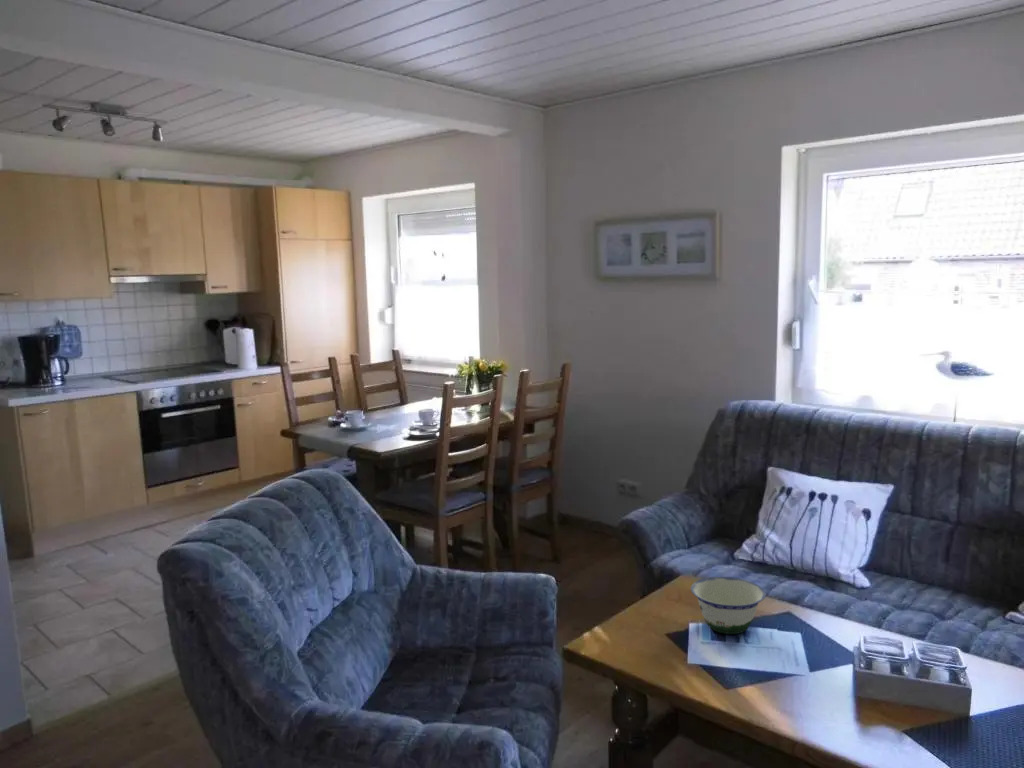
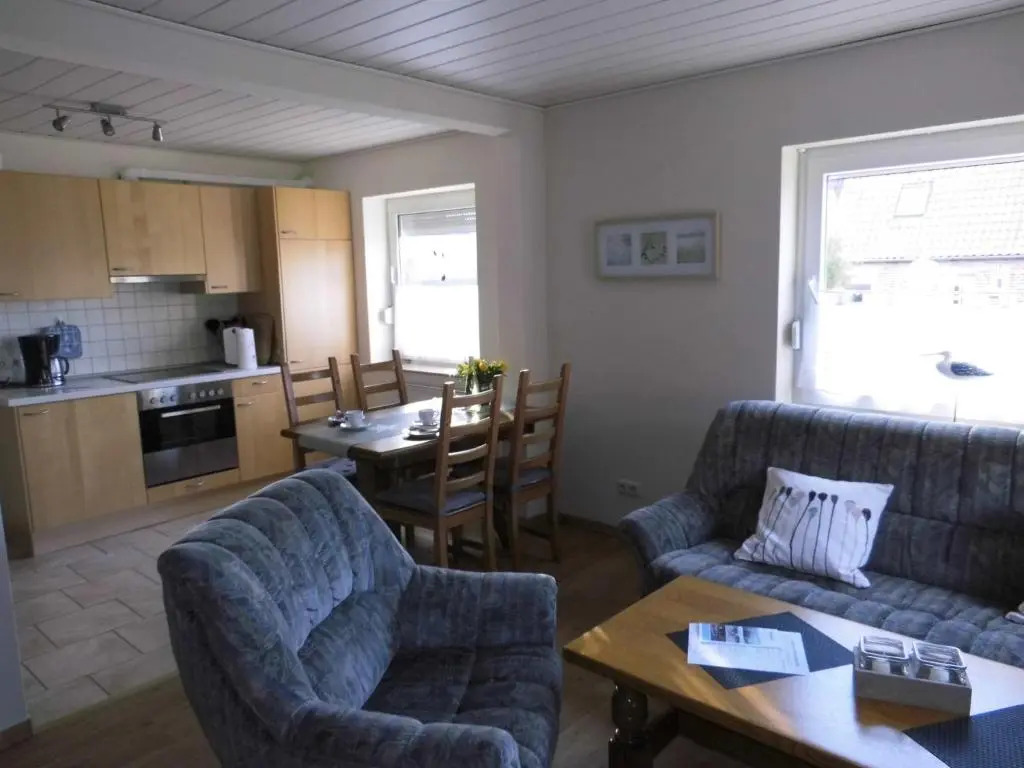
- bowl [690,576,767,635]
